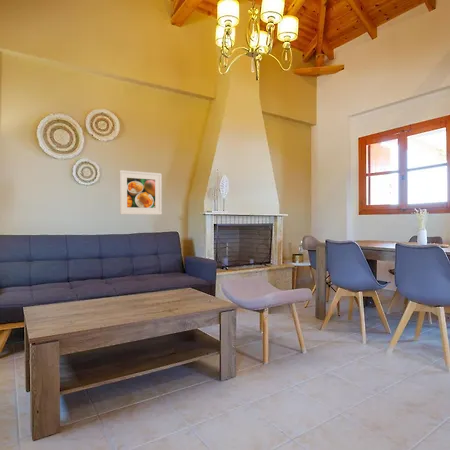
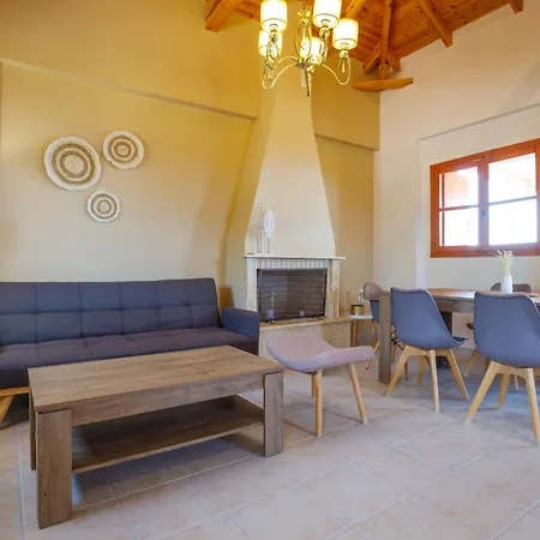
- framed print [119,169,163,216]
